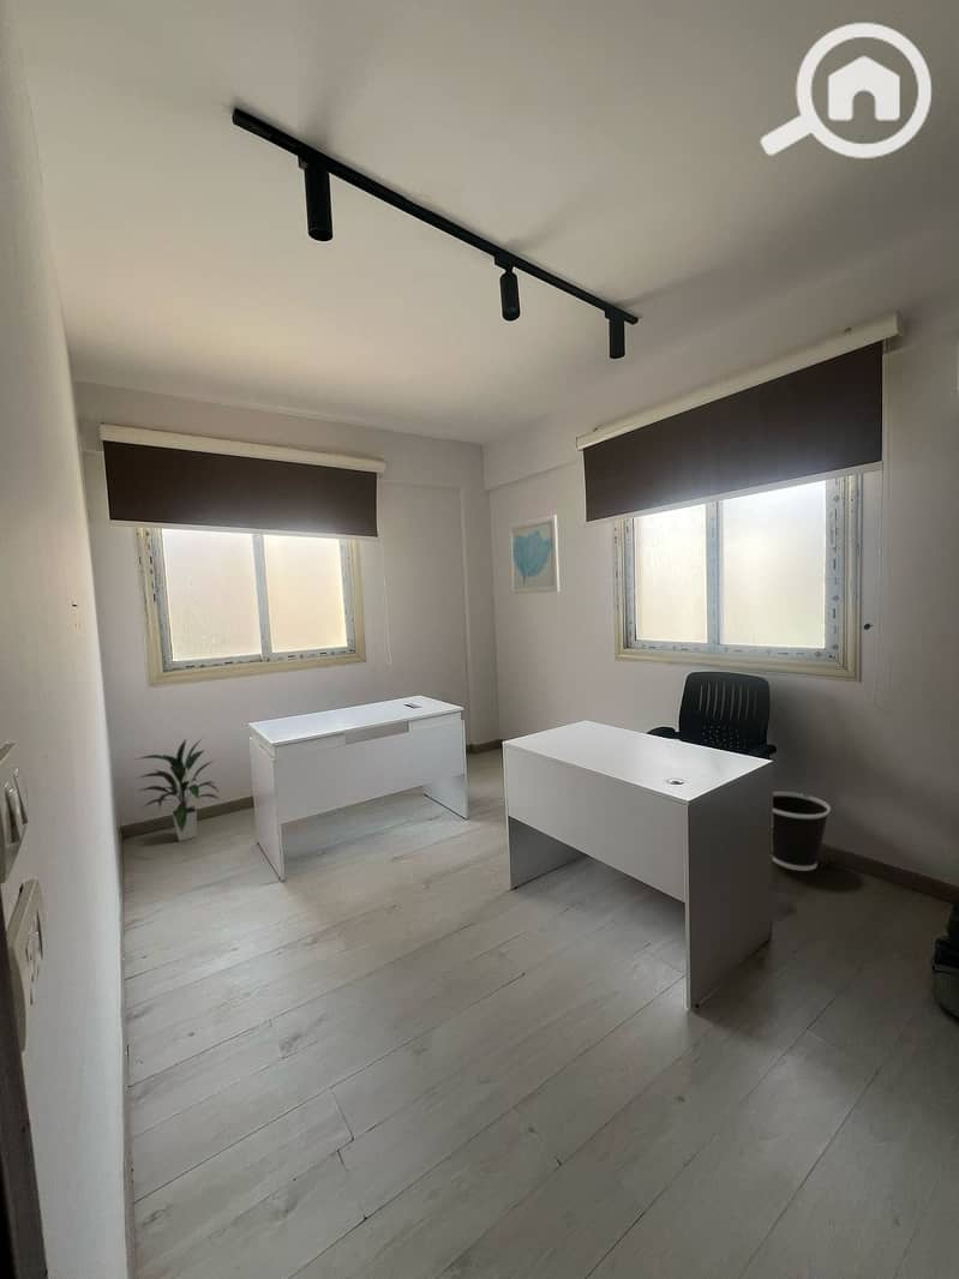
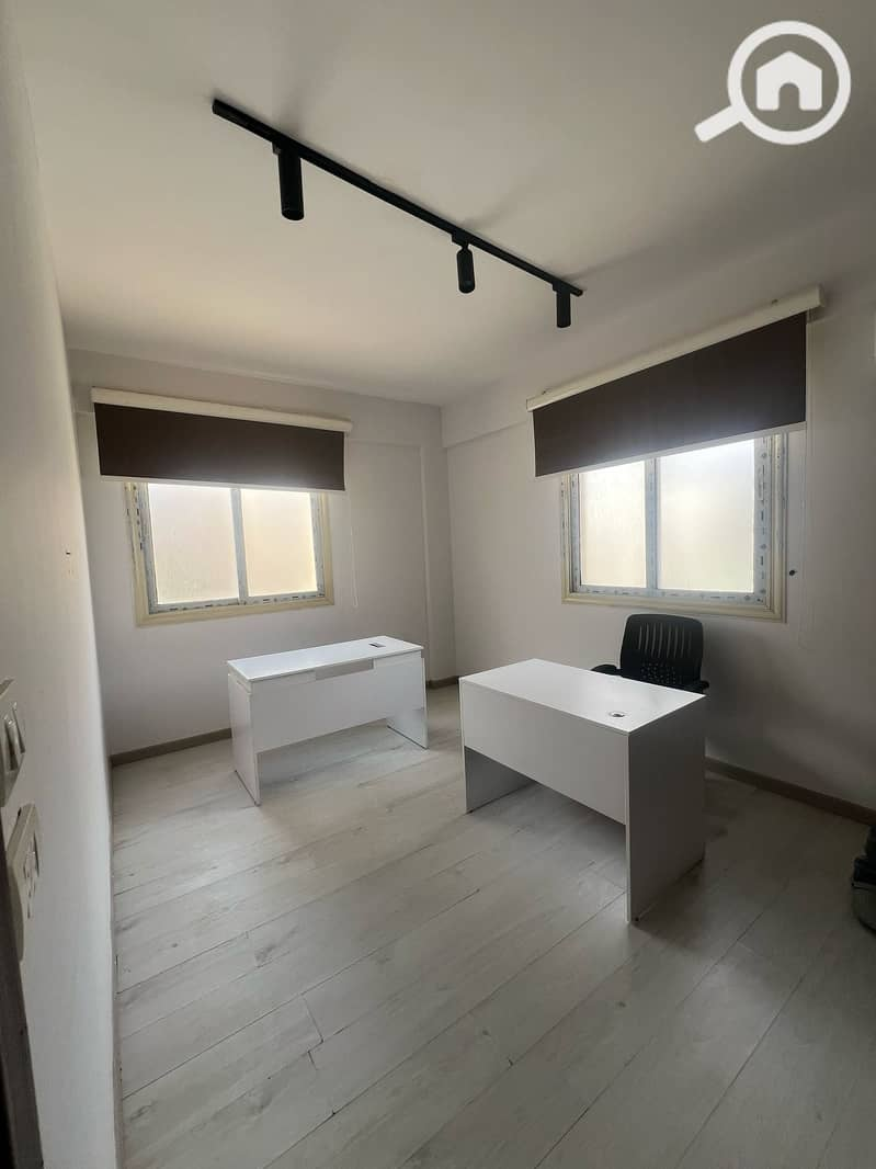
- wall art [507,514,561,595]
- wastebasket [772,791,832,872]
- indoor plant [134,737,221,842]
